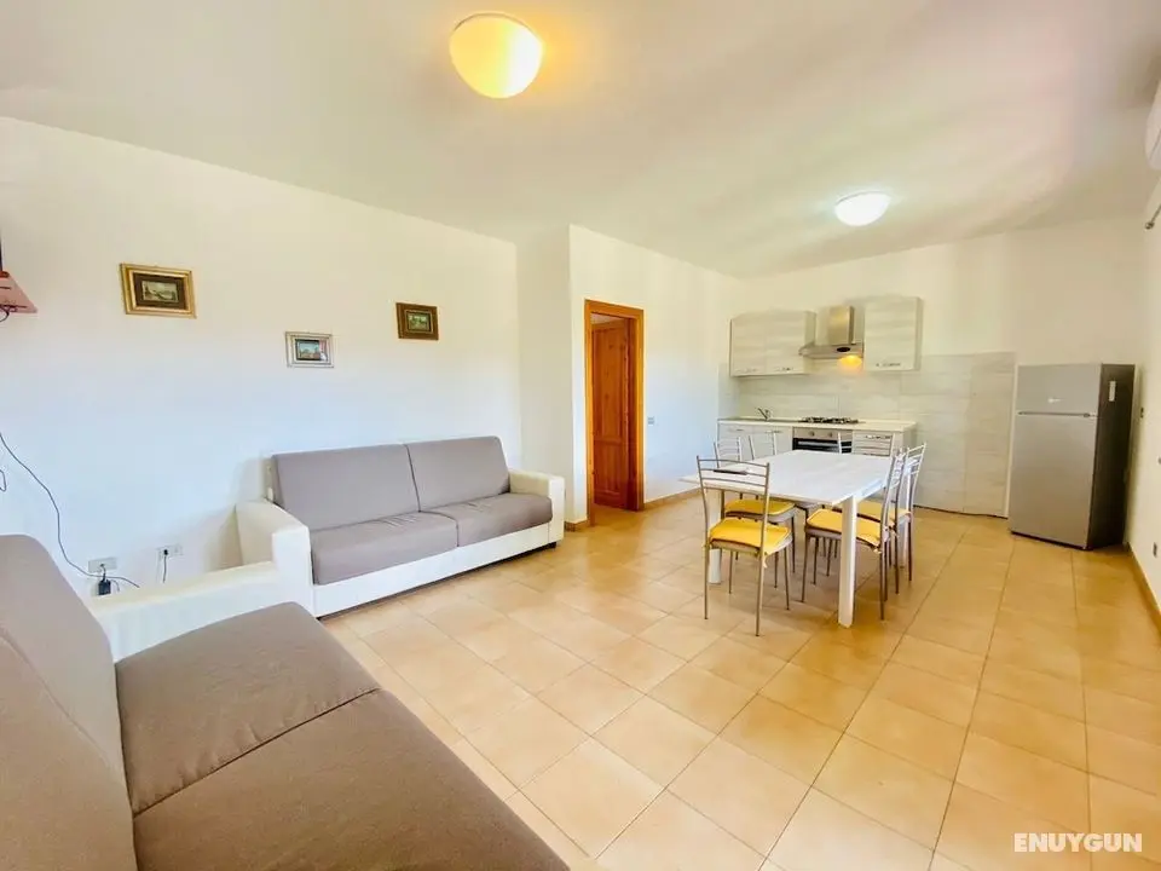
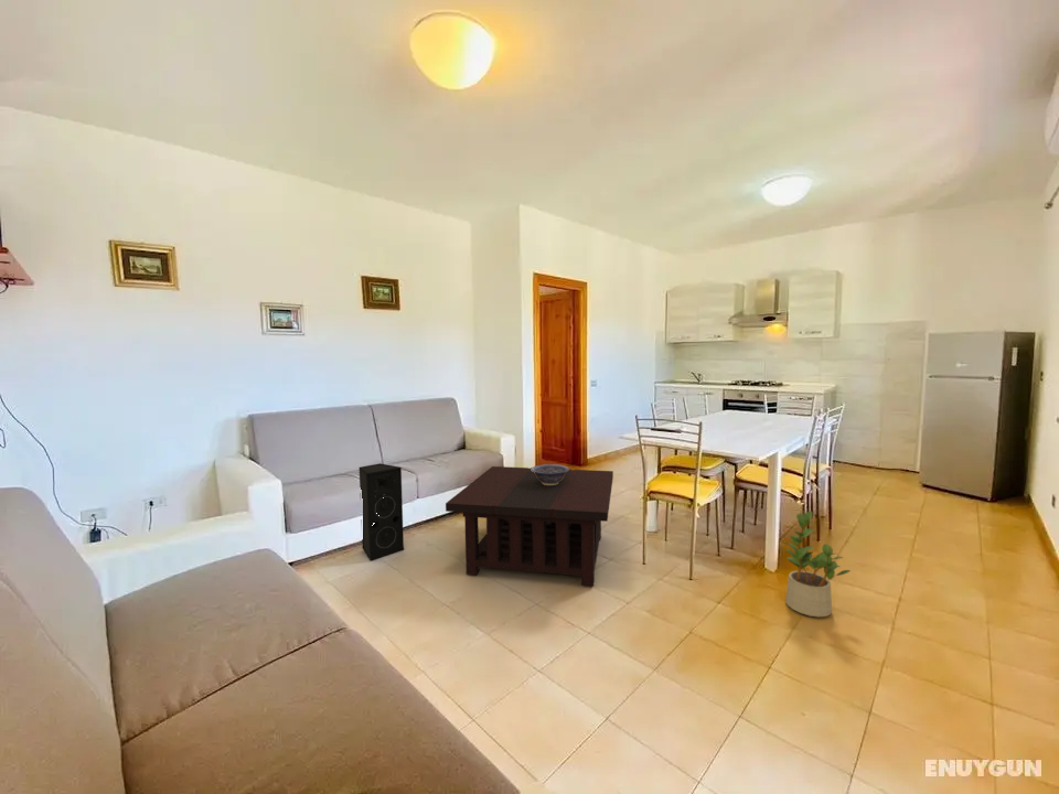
+ coffee table [445,465,614,587]
+ decorative bowl [530,463,570,485]
+ speaker [359,462,405,561]
+ potted plant [784,509,852,618]
